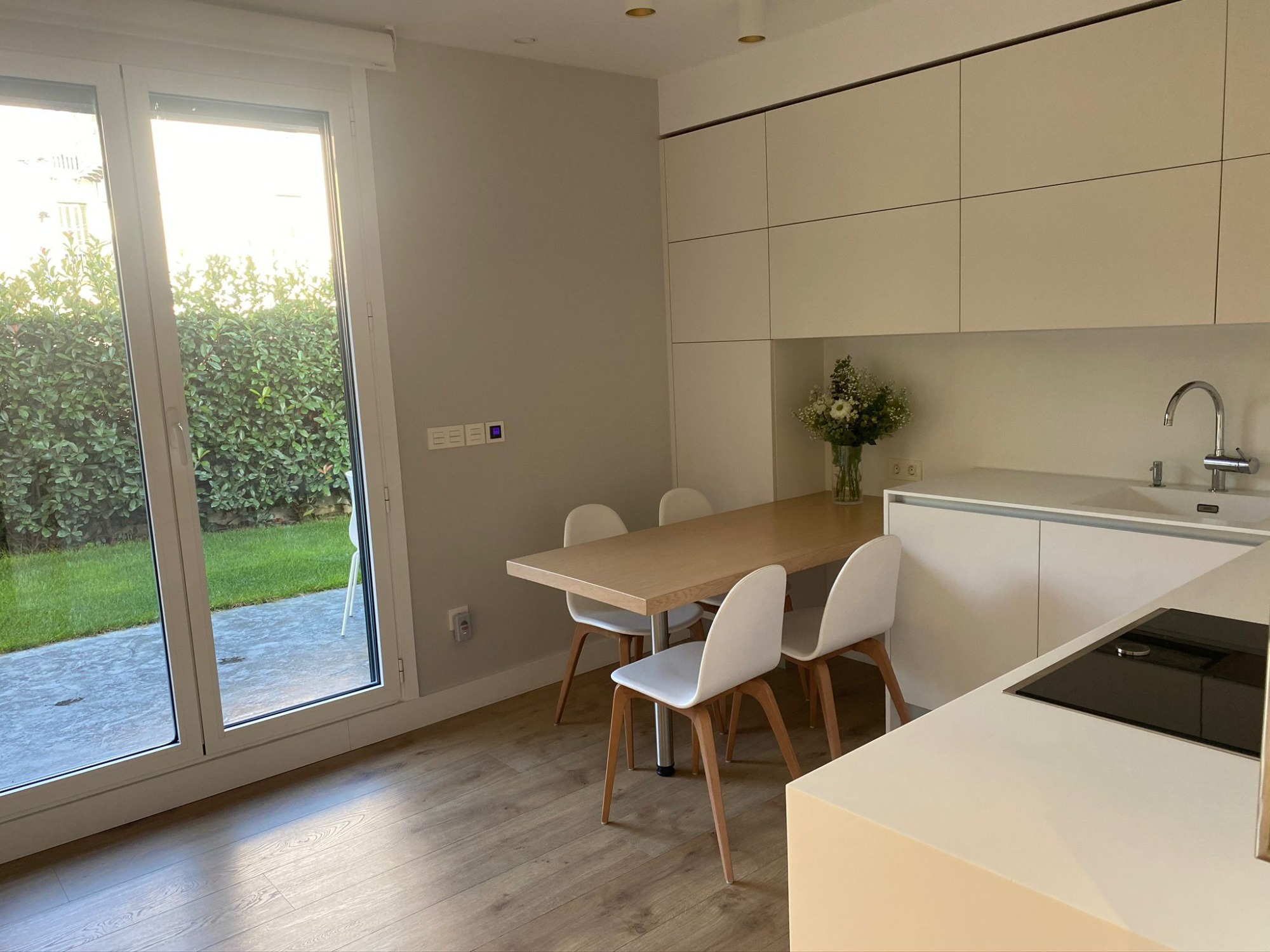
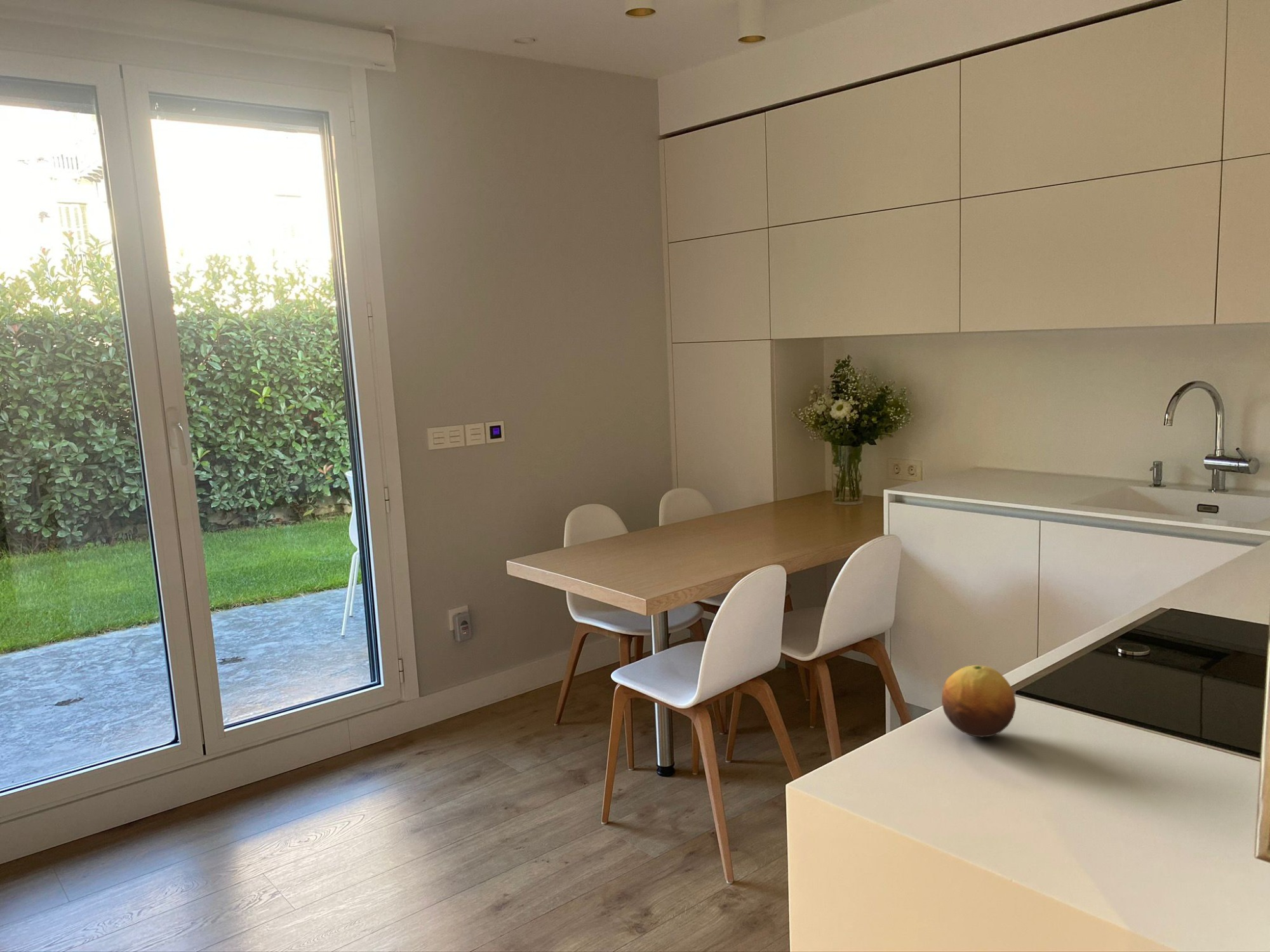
+ fruit [941,664,1017,737]
